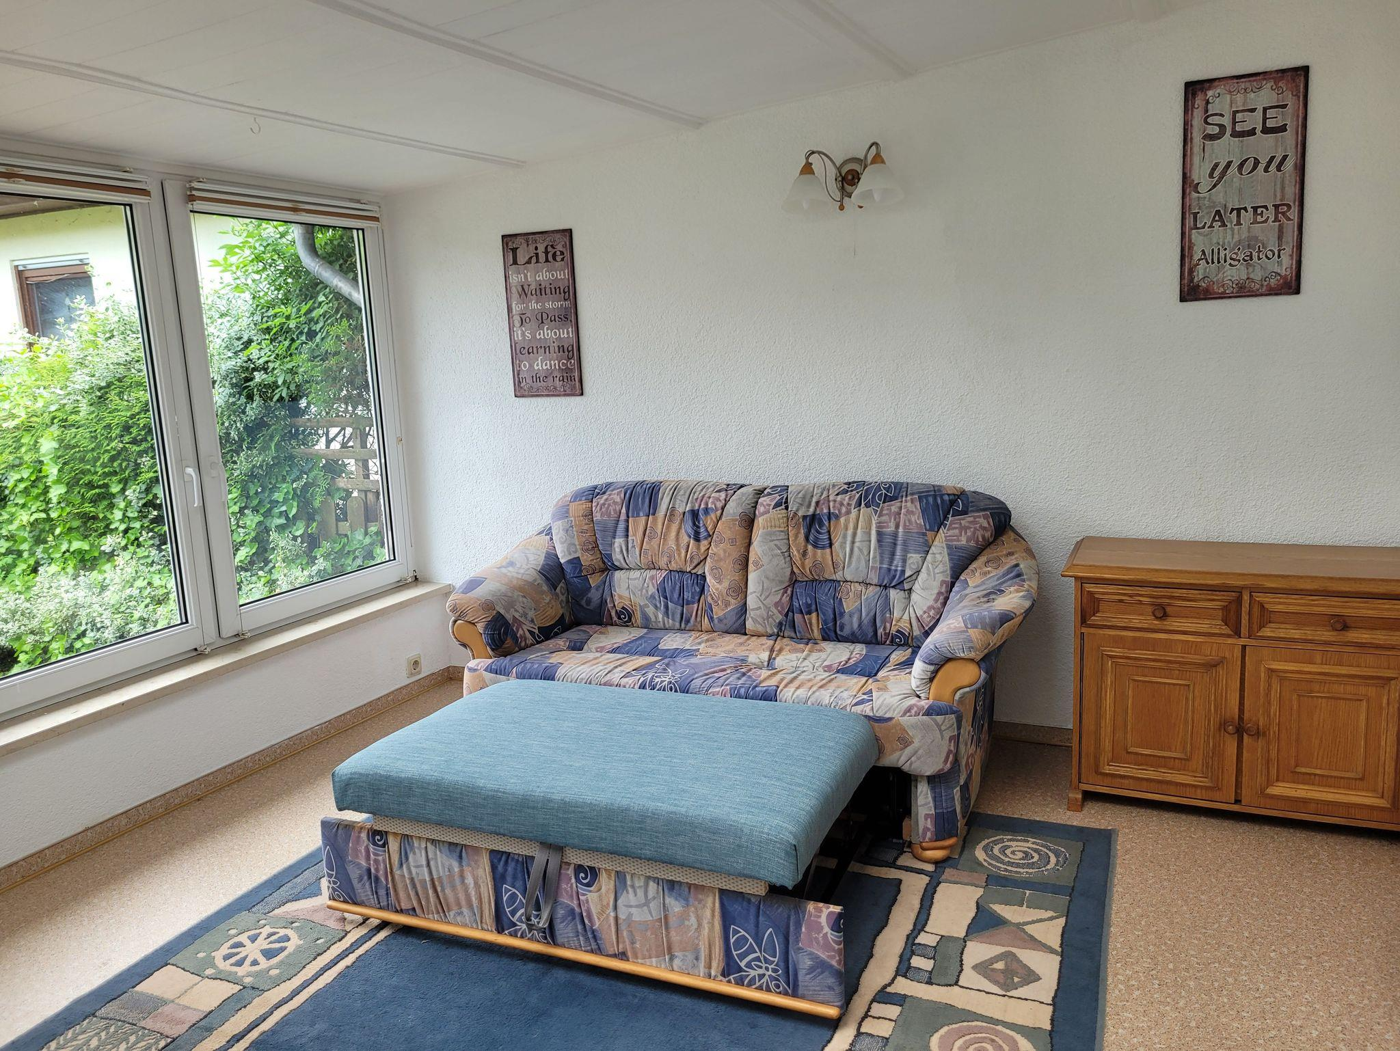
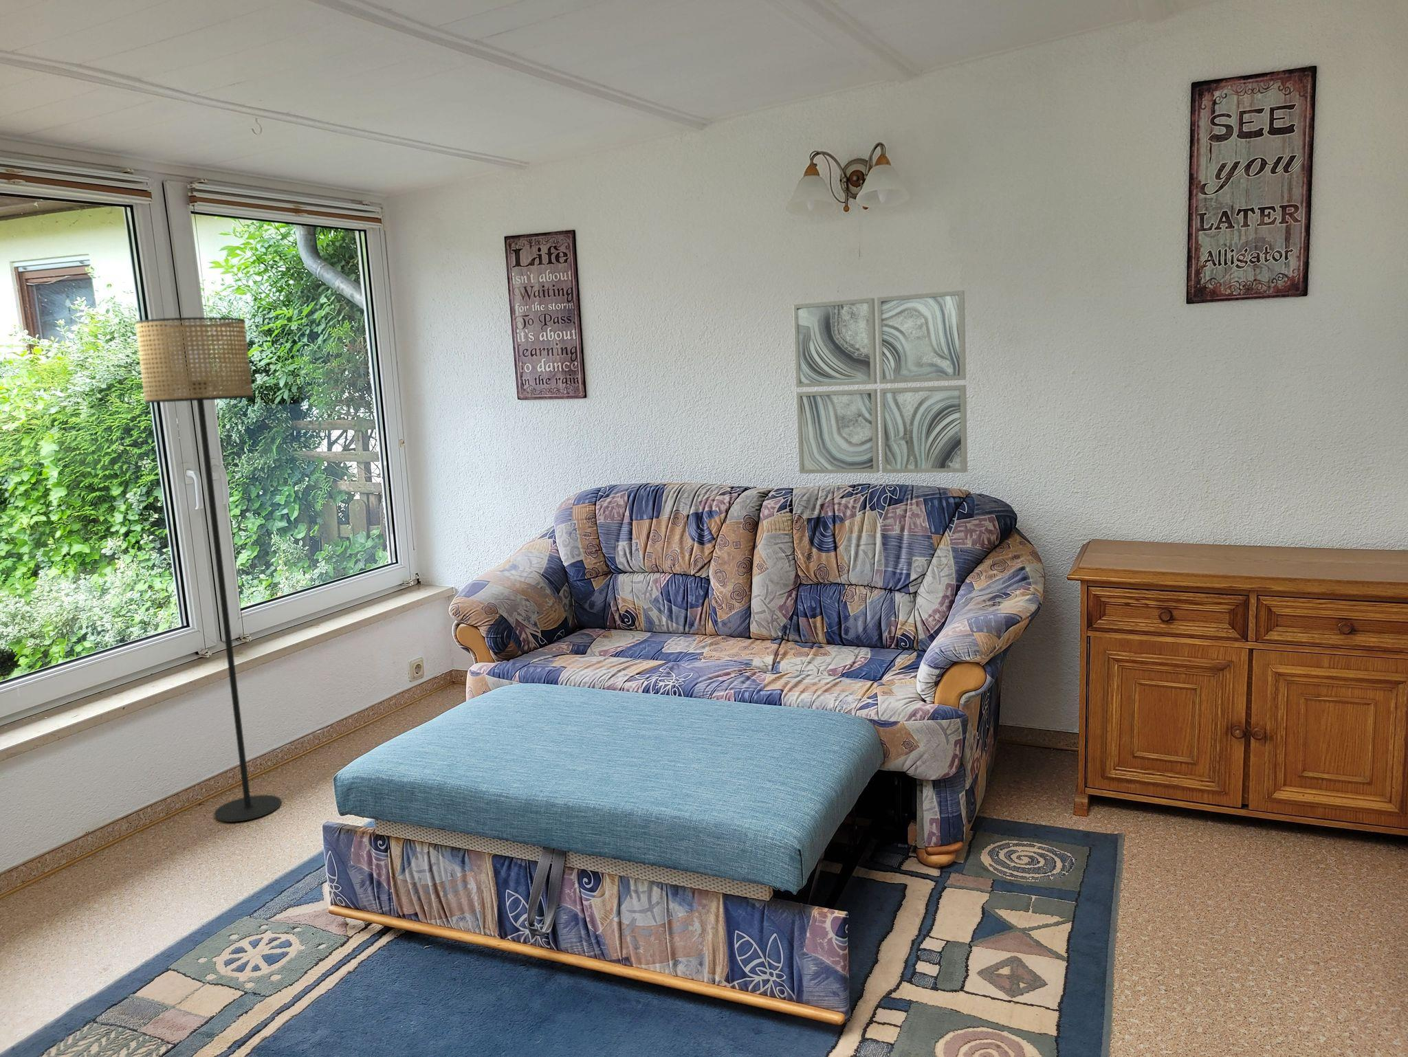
+ wall art [792,290,968,474]
+ floor lamp [133,316,282,823]
